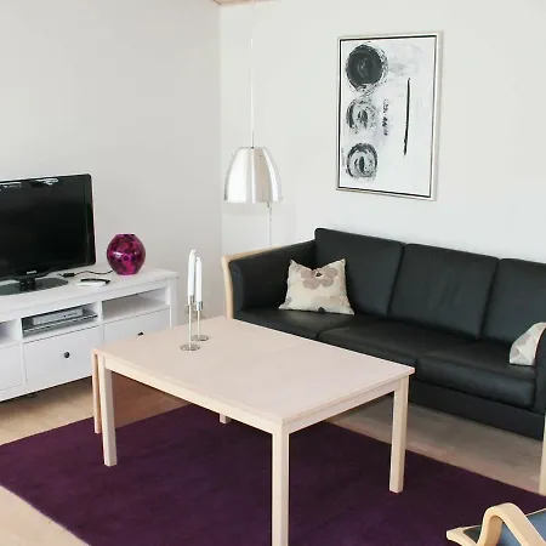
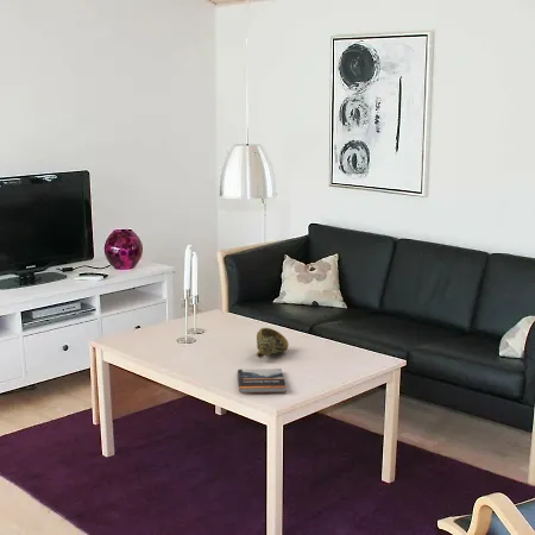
+ decorative bowl [256,327,290,359]
+ book [237,367,288,394]
